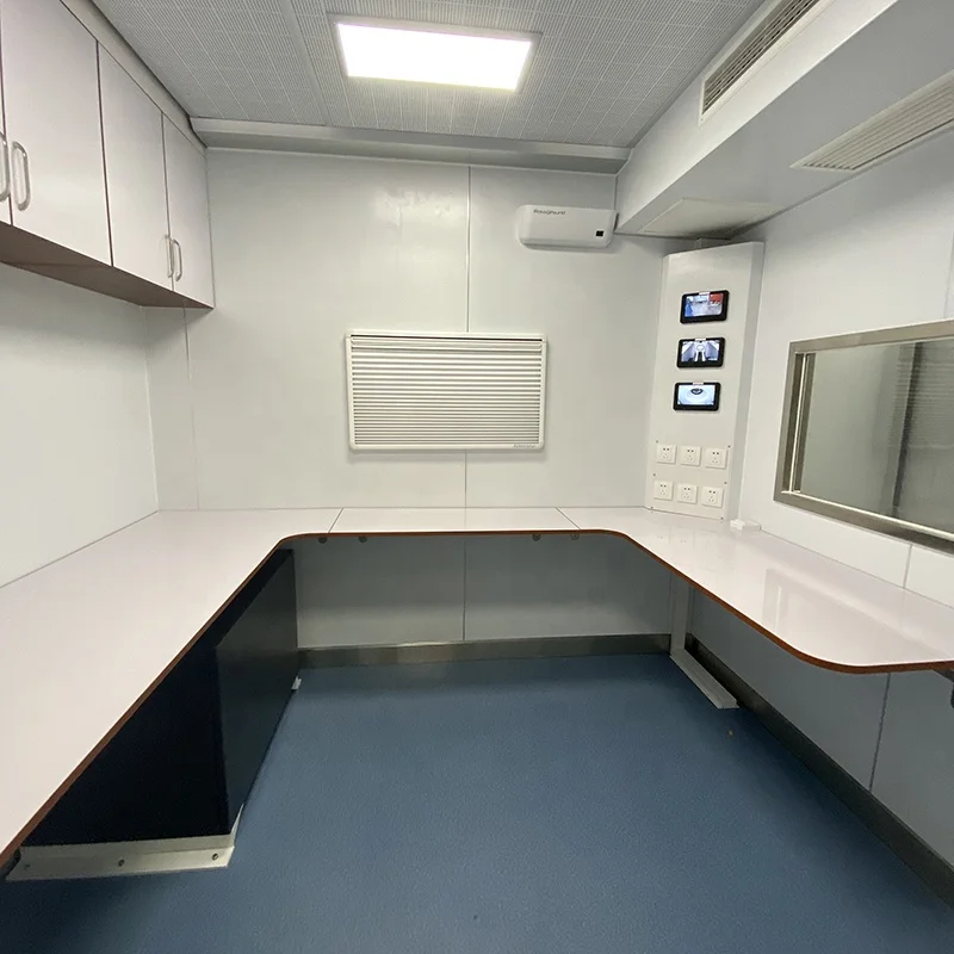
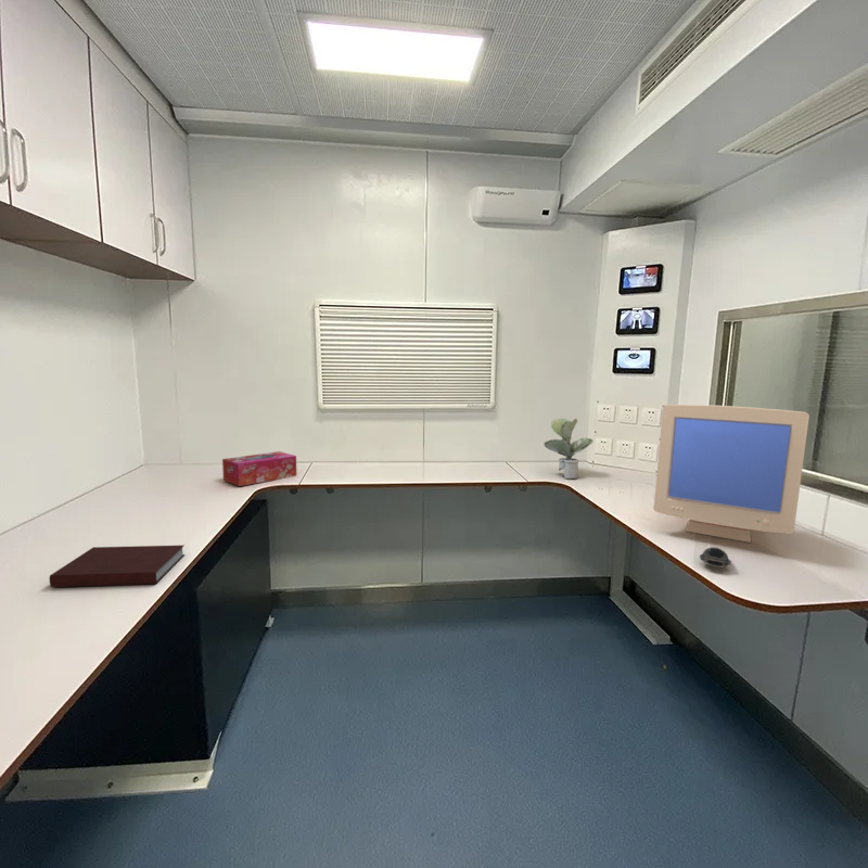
+ tissue box [221,450,297,487]
+ computer mouse [699,547,732,569]
+ computer monitor [653,404,810,544]
+ notebook [49,545,186,588]
+ potted plant [542,417,595,480]
